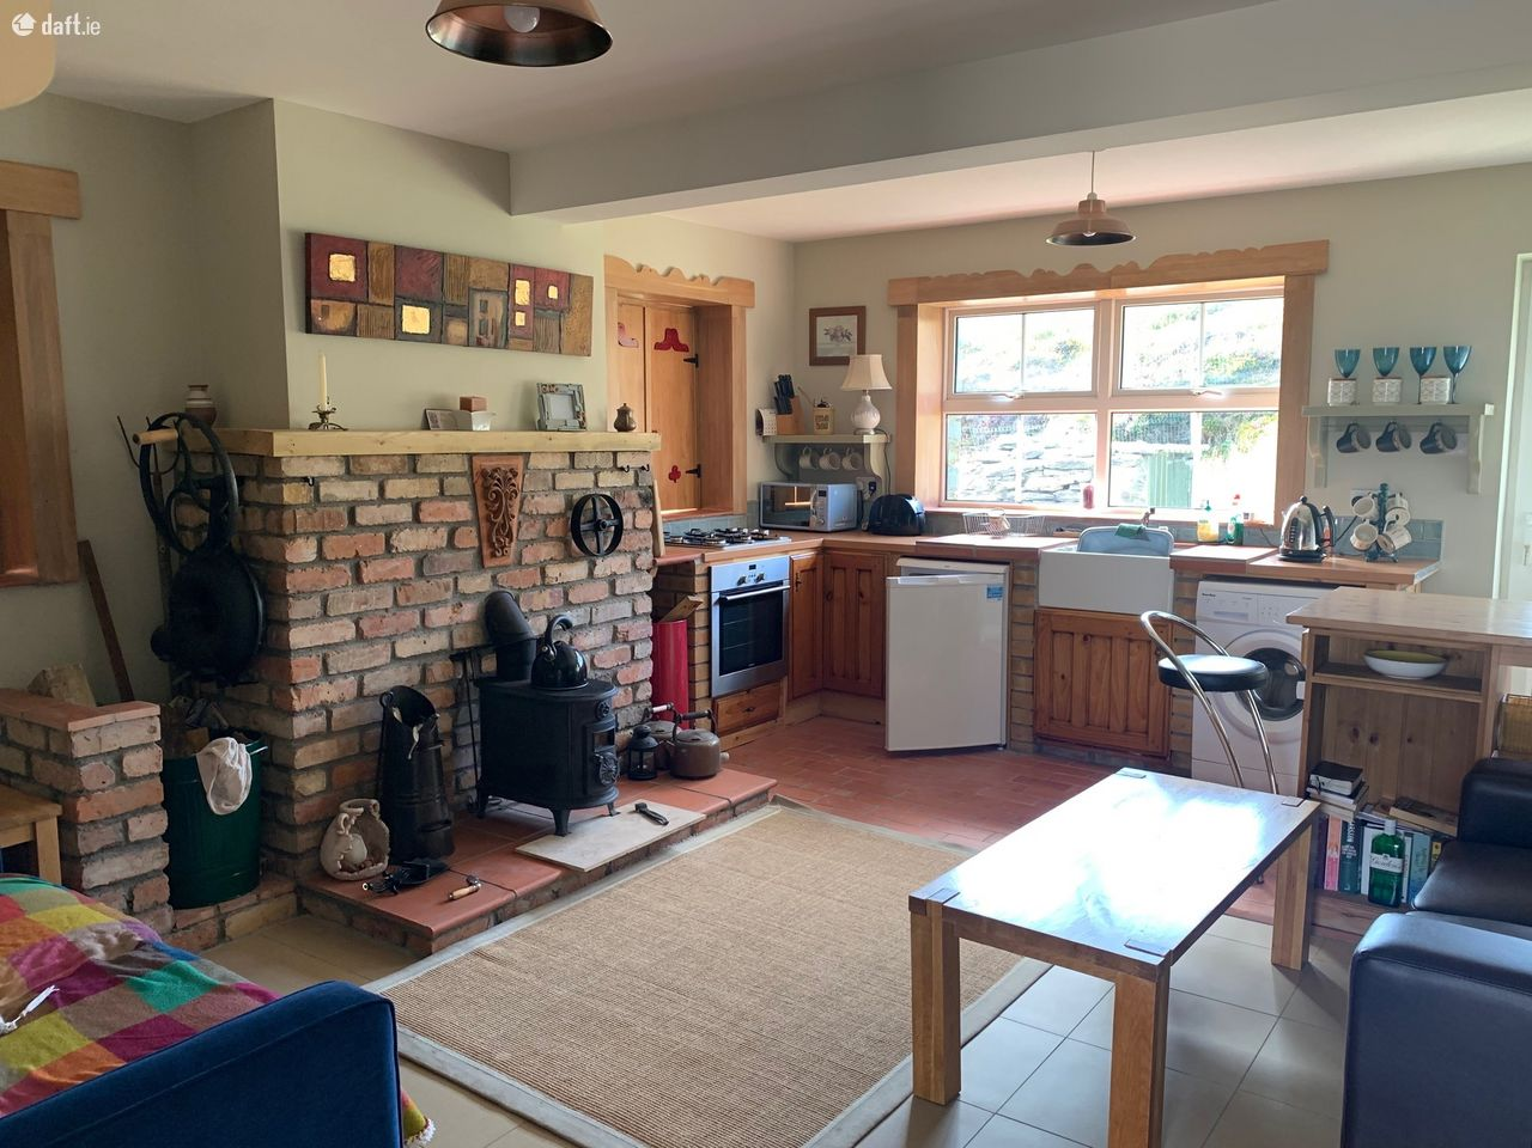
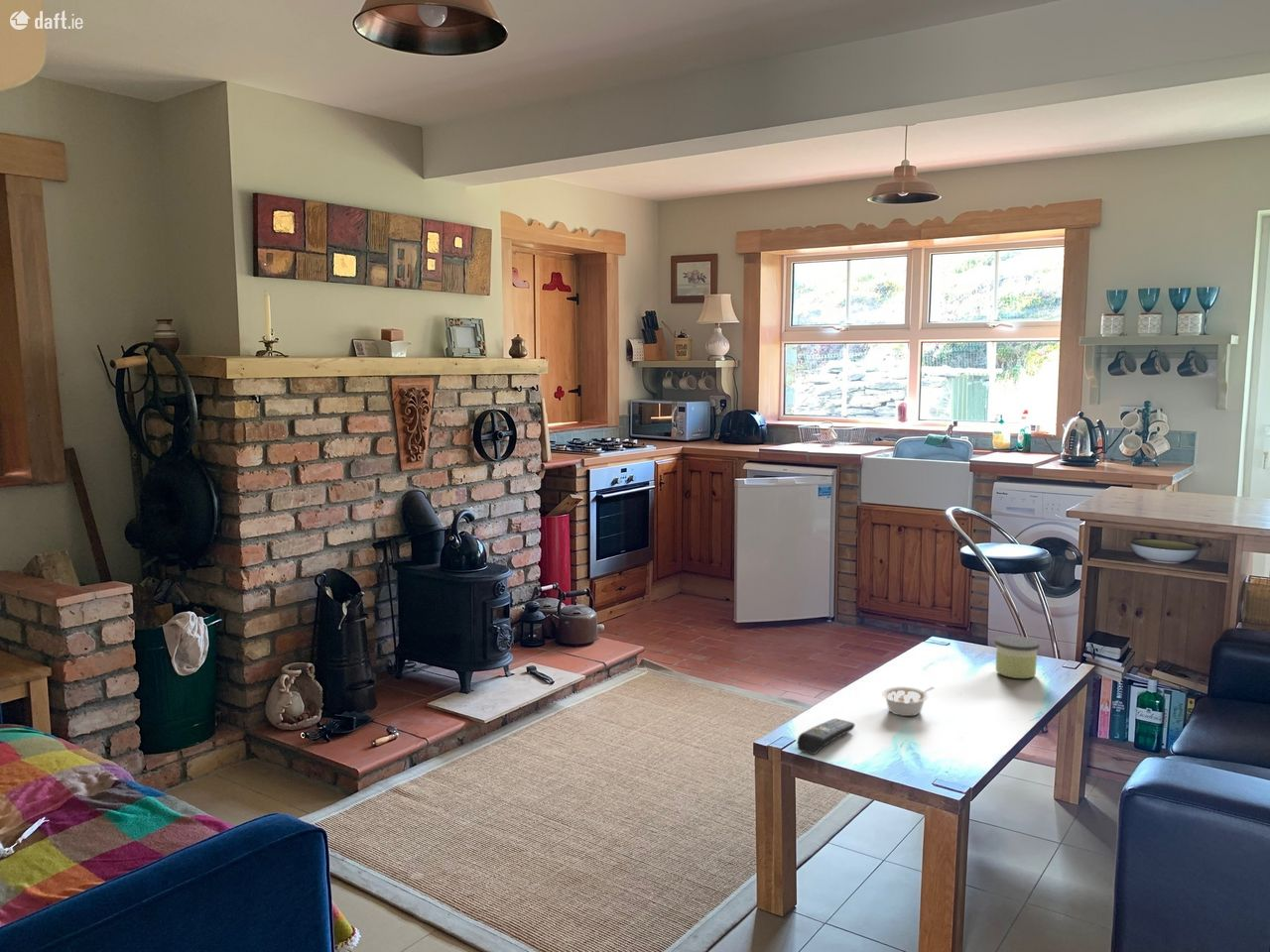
+ candle [994,635,1041,679]
+ remote control [797,718,855,756]
+ legume [881,685,936,717]
